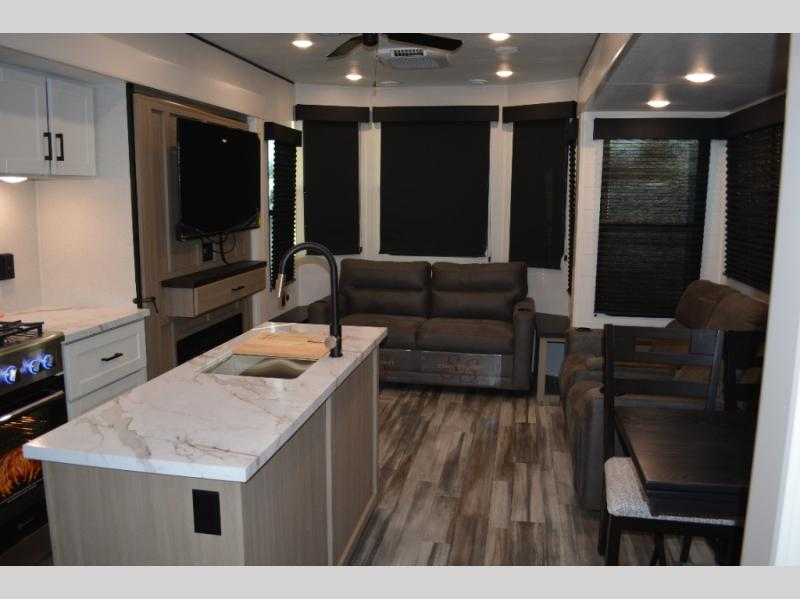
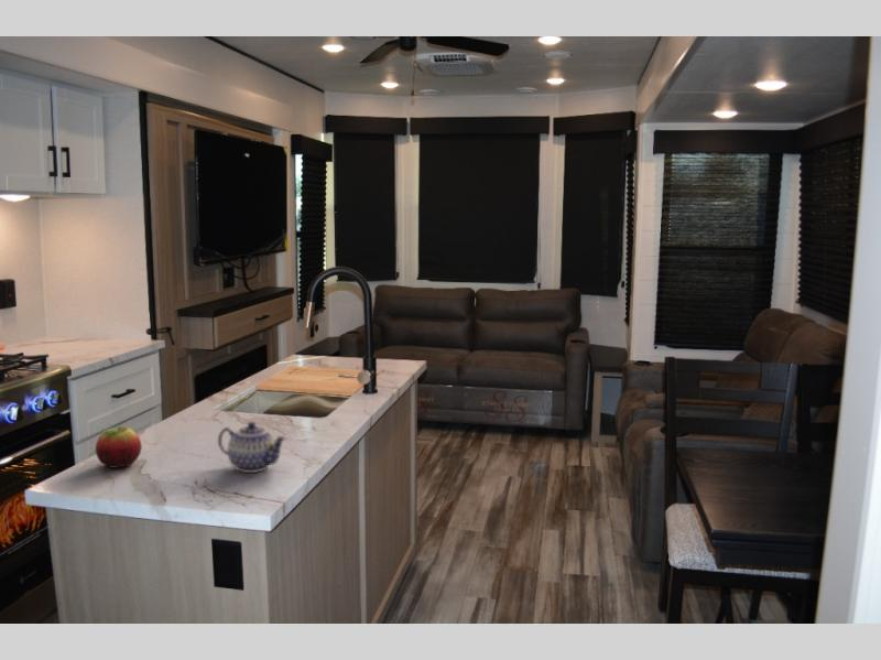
+ teapot [217,421,287,474]
+ fruit [95,425,143,469]
